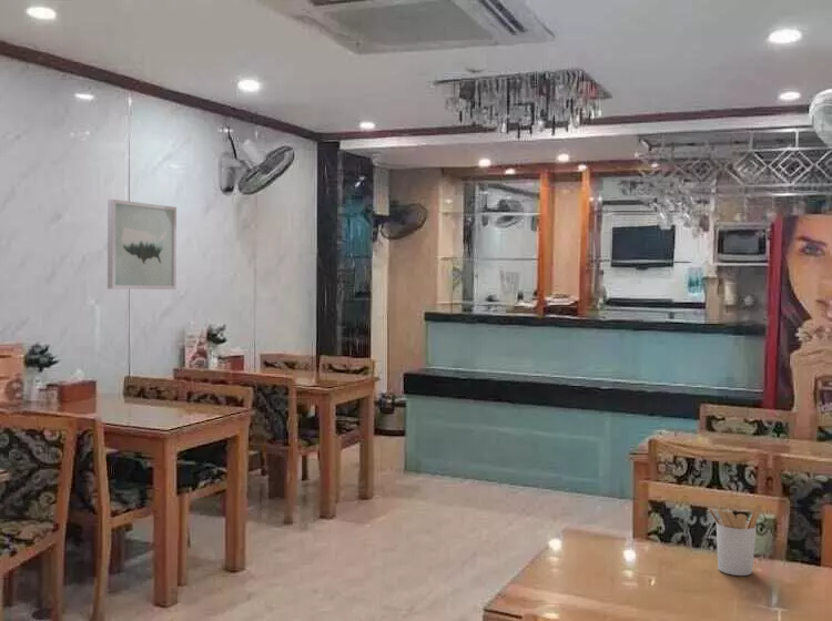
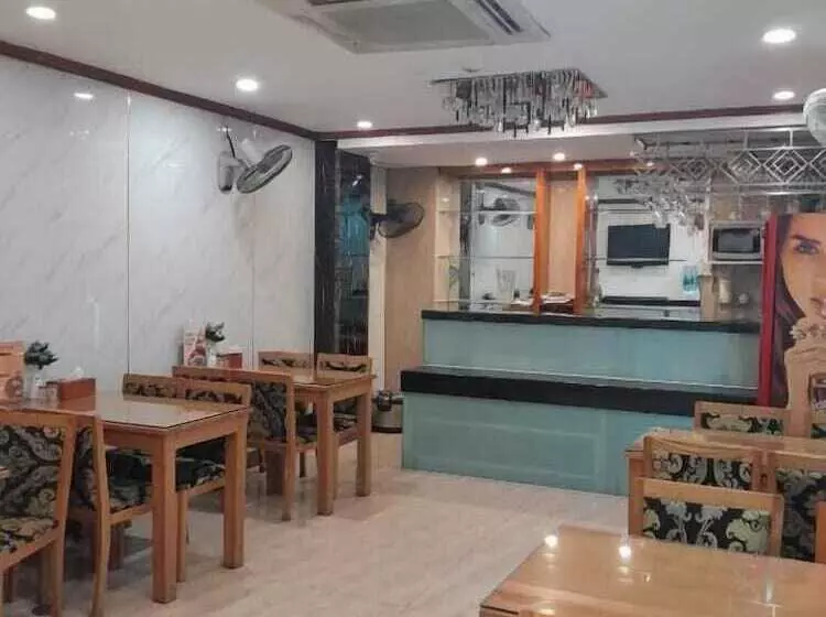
- utensil holder [708,503,763,577]
- wall art [106,198,177,291]
